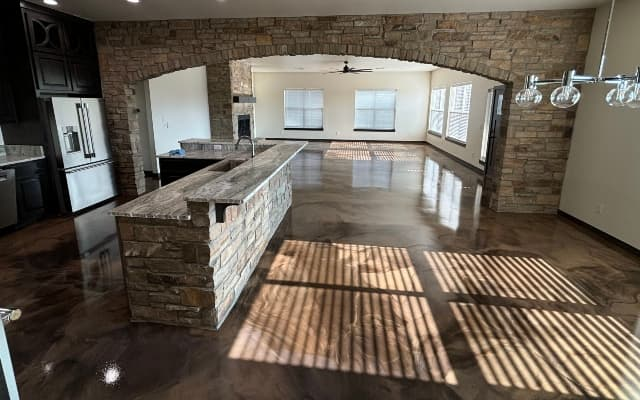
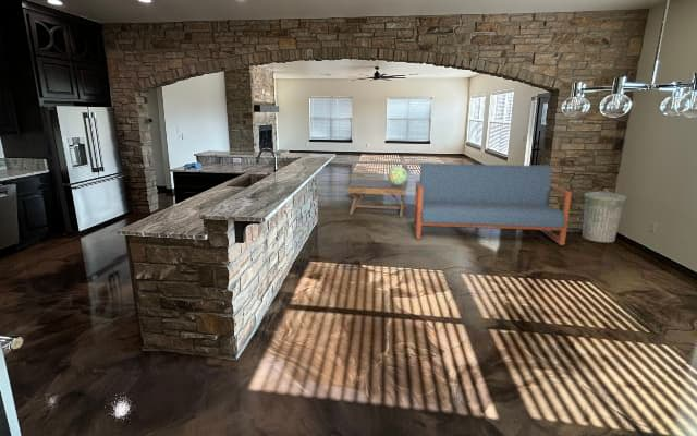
+ sofa [413,161,573,246]
+ trash can [582,189,627,243]
+ decorative globe [387,166,408,185]
+ coffee table [345,178,409,218]
